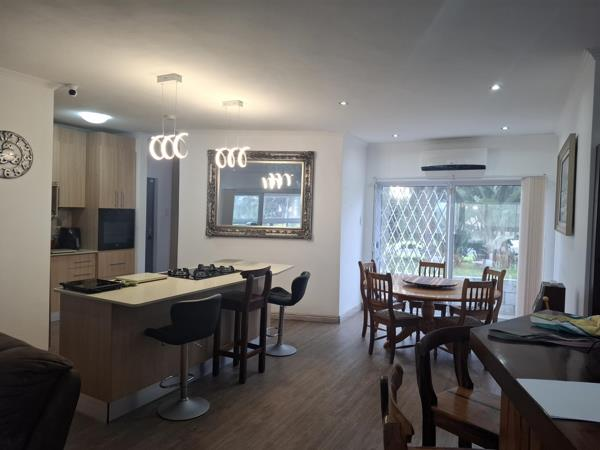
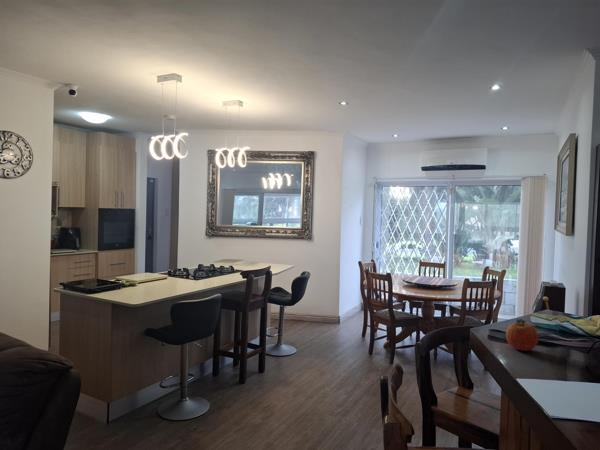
+ fruit [505,318,539,352]
